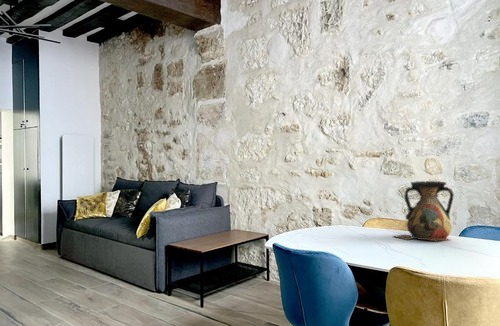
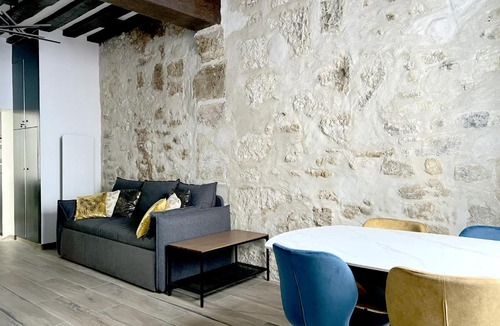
- vase [392,180,455,243]
